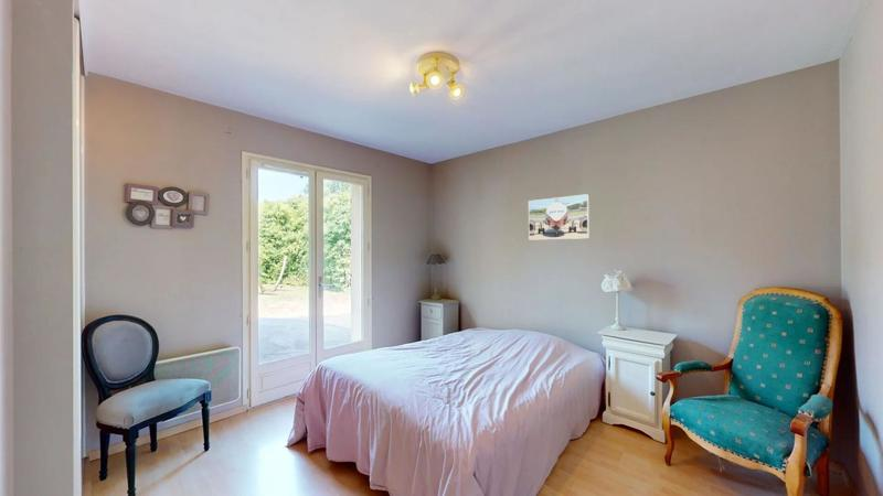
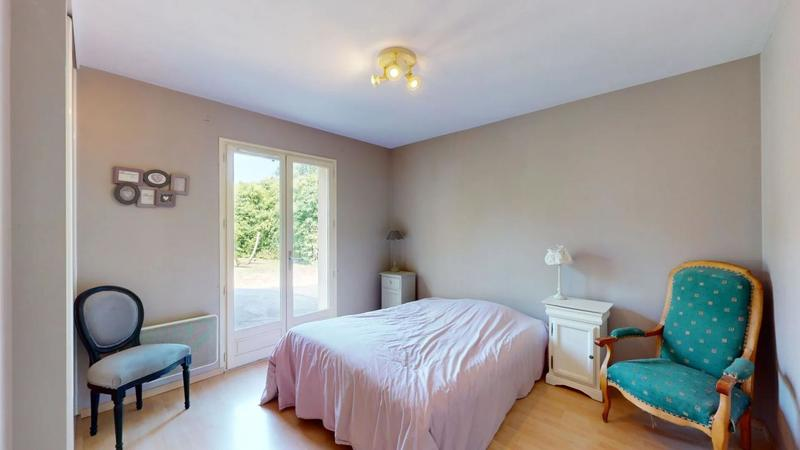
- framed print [528,193,591,241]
